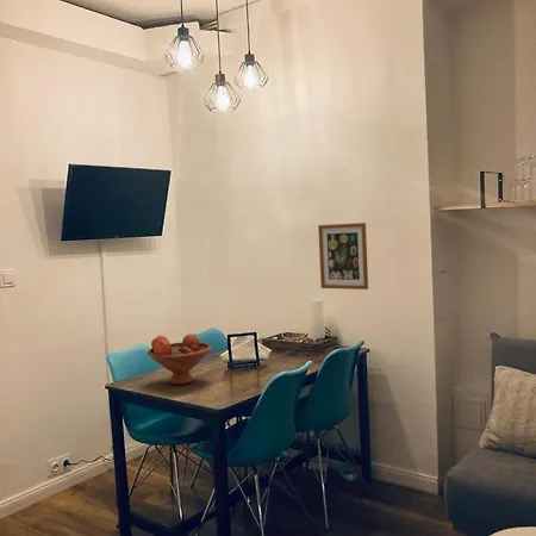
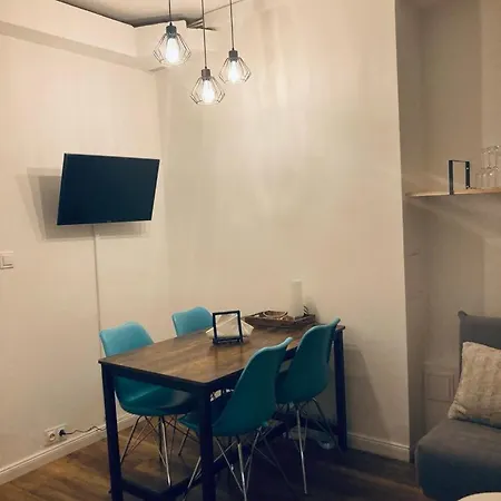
- fruit bowl [147,332,212,386]
- wall art [317,222,369,291]
